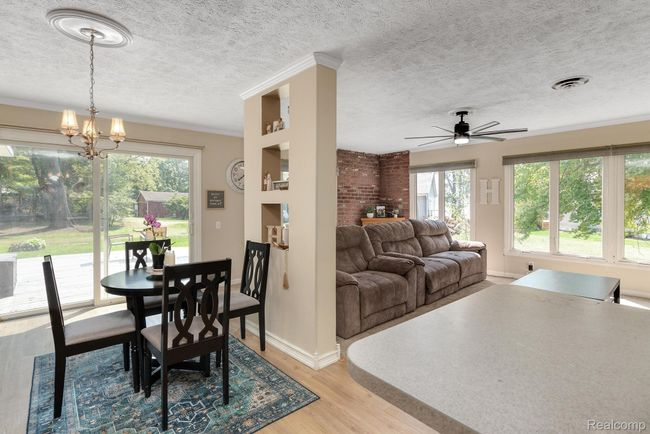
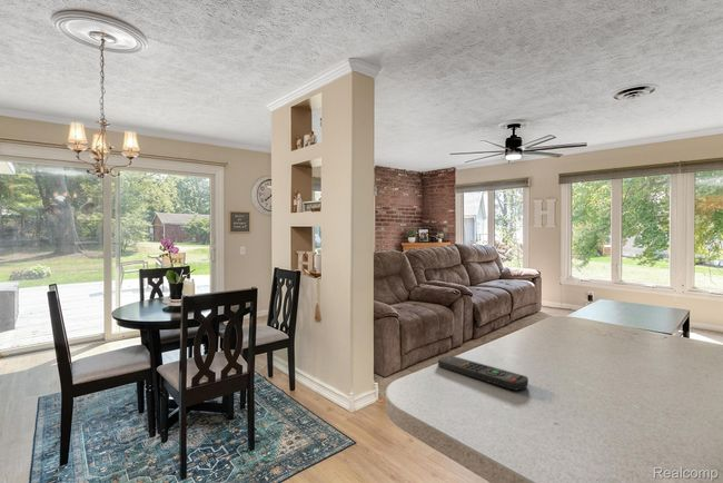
+ remote control [437,355,529,392]
